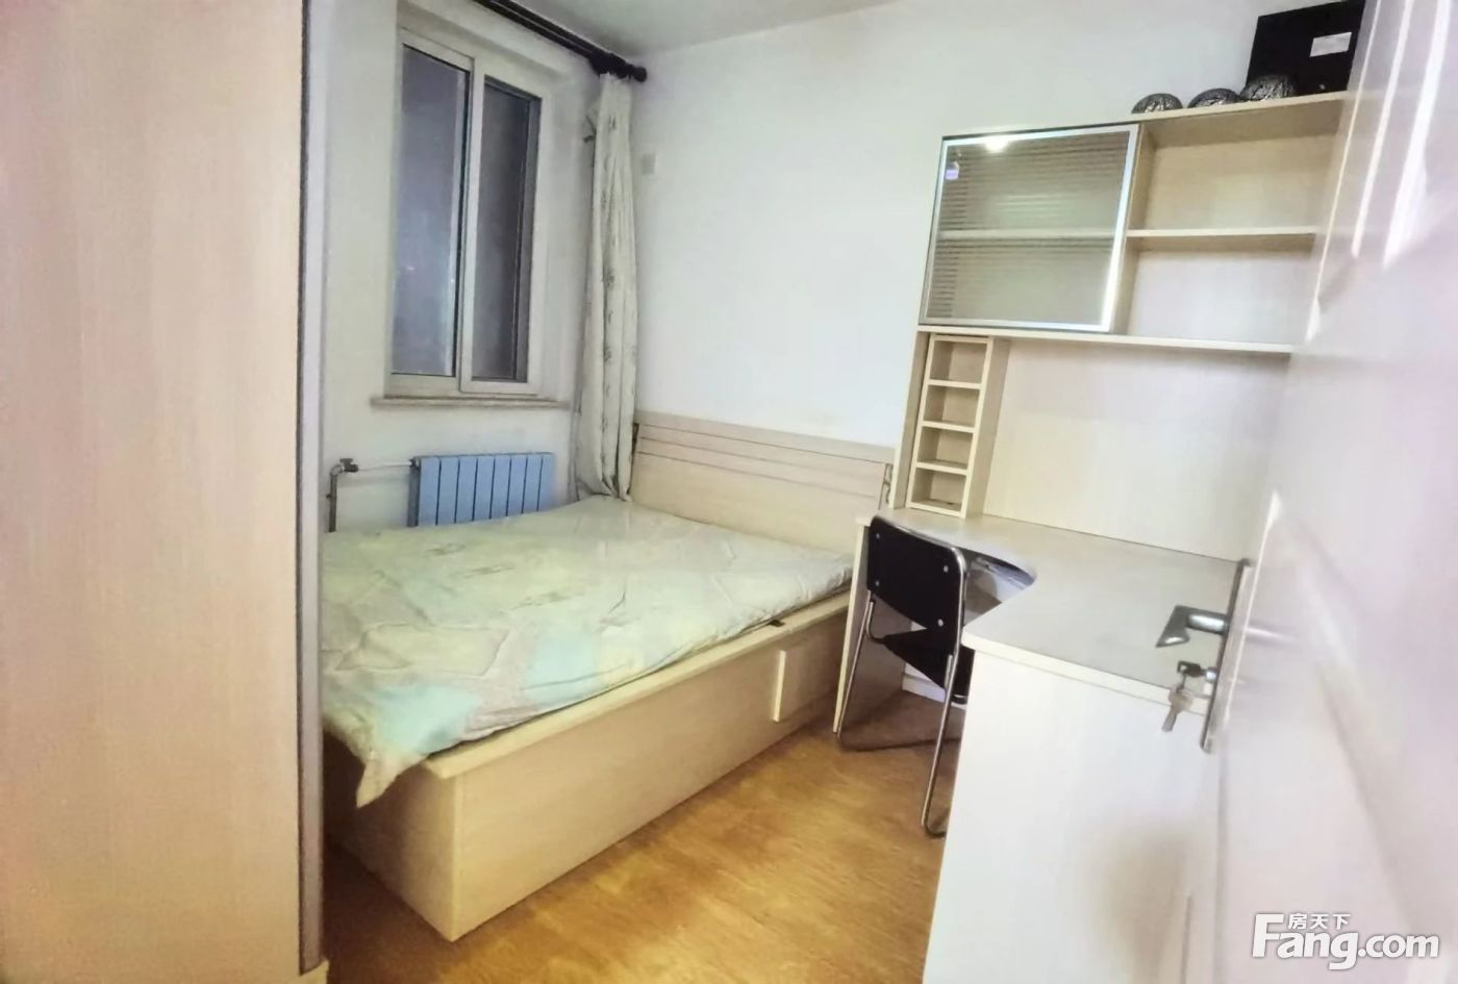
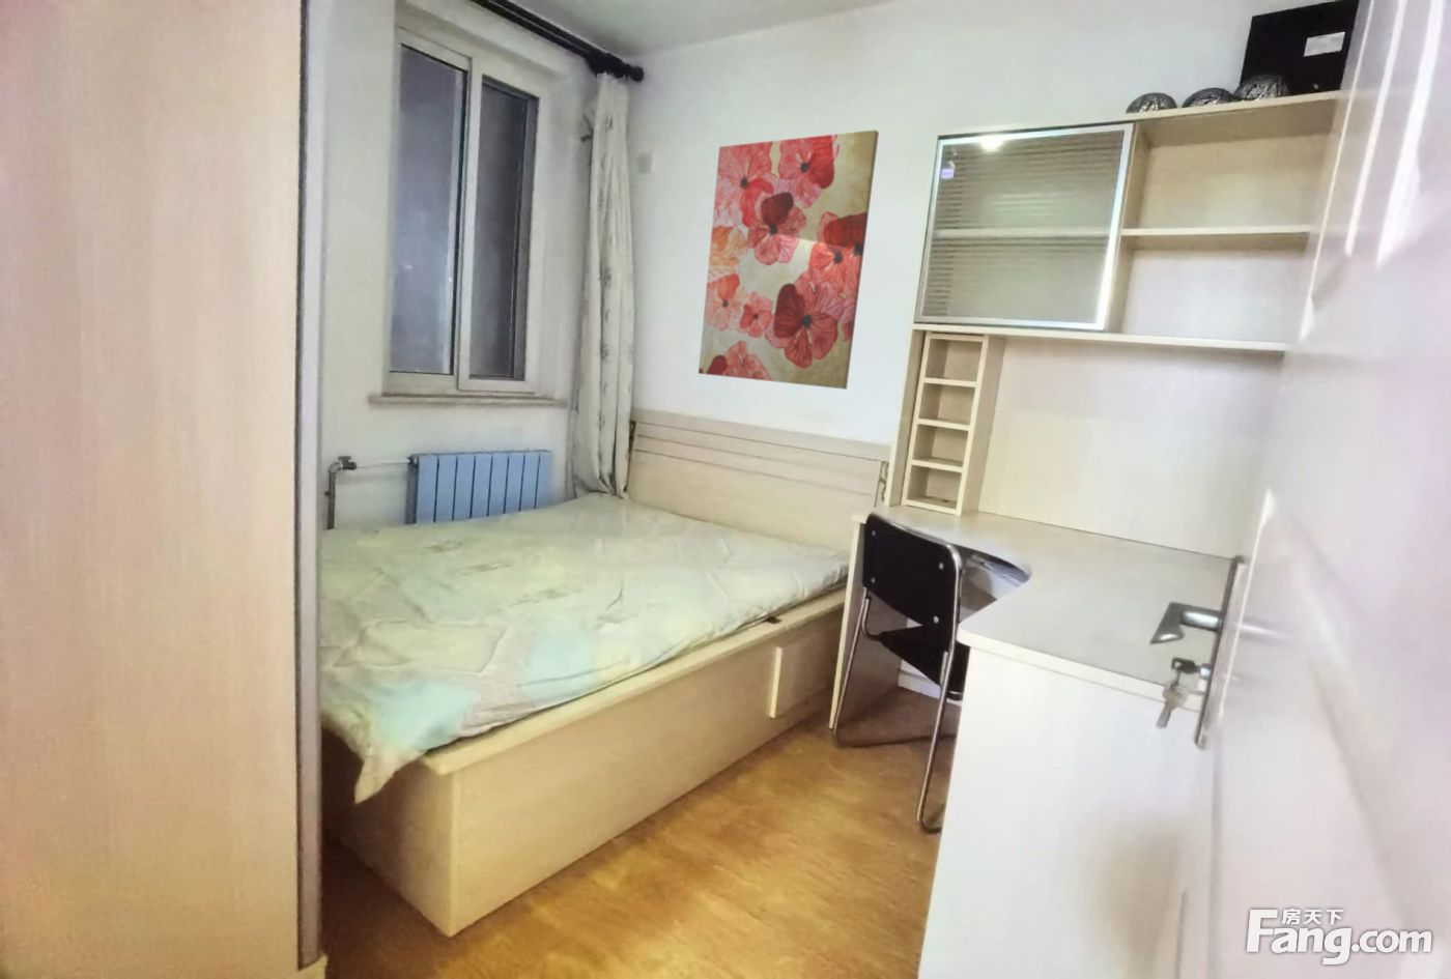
+ wall art [697,129,880,390]
